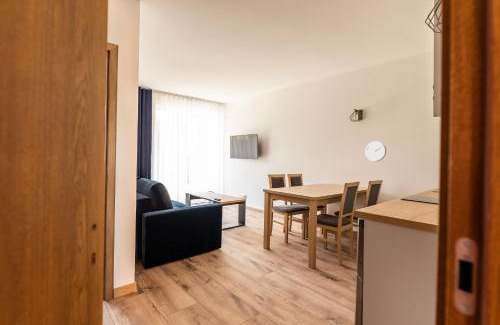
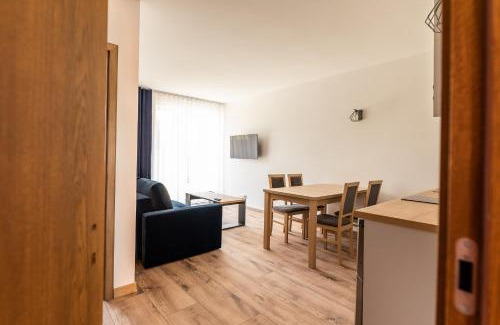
- wall clock [364,140,387,163]
